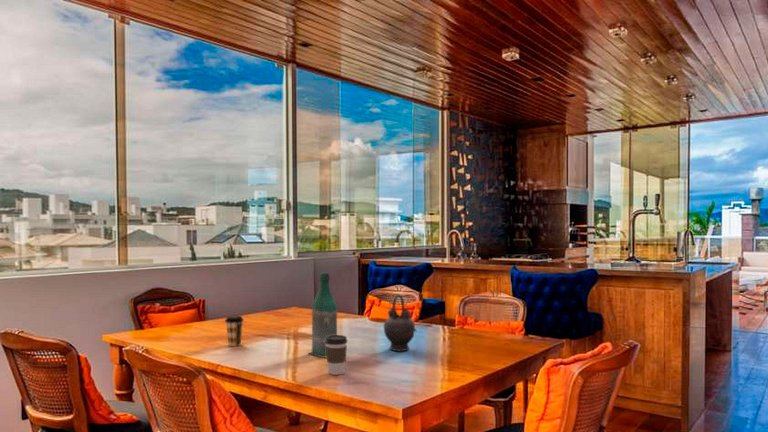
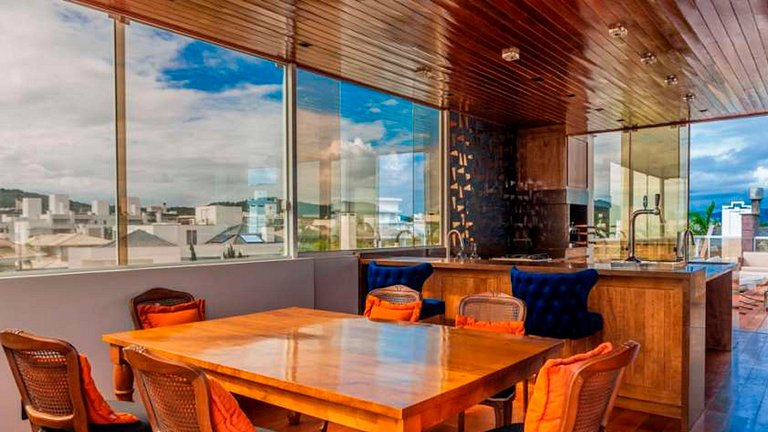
- coffee cup [224,315,245,347]
- coffee cup [325,334,349,376]
- bottle [307,272,338,359]
- teapot [383,294,417,352]
